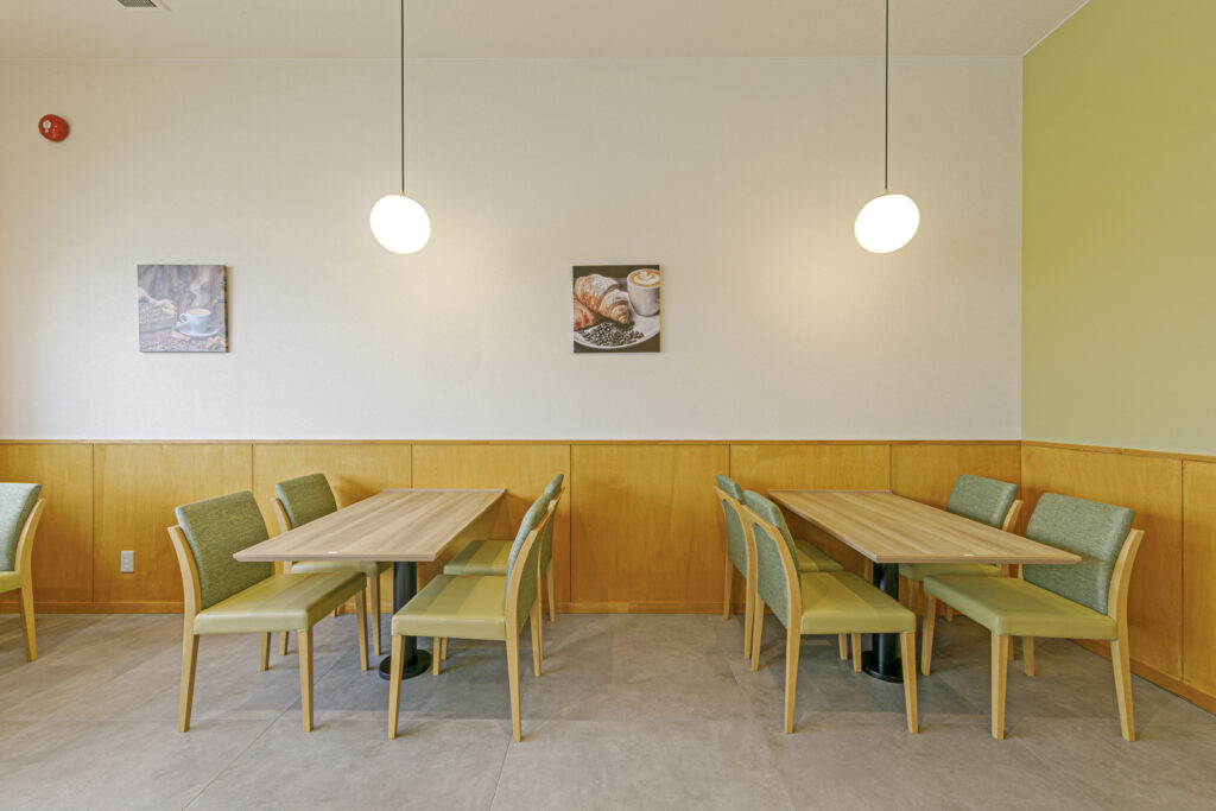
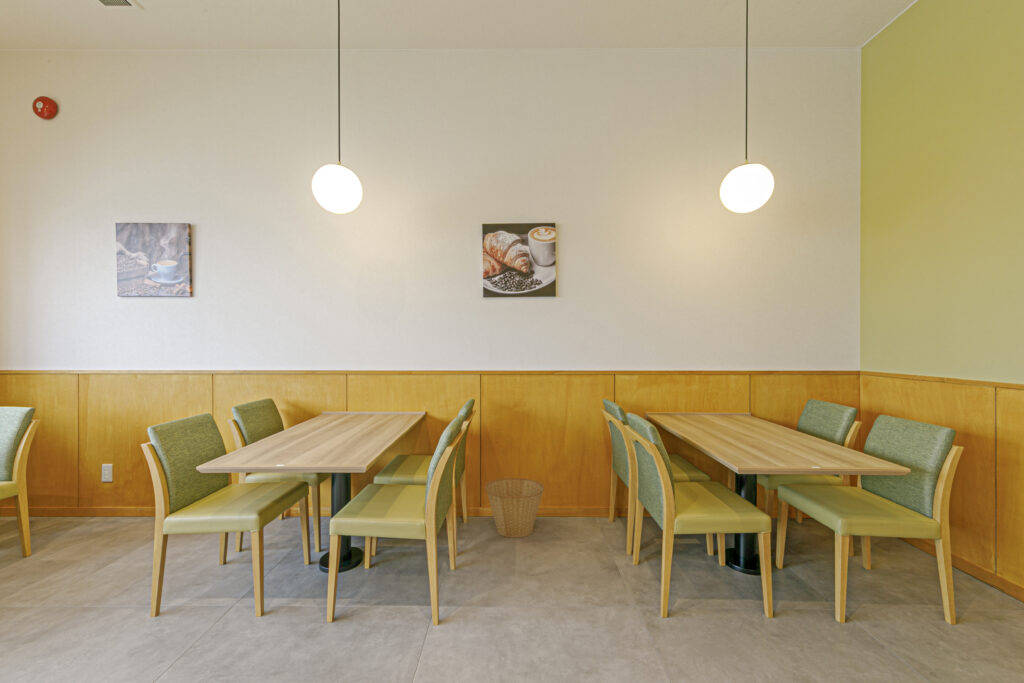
+ basket [484,477,546,539]
